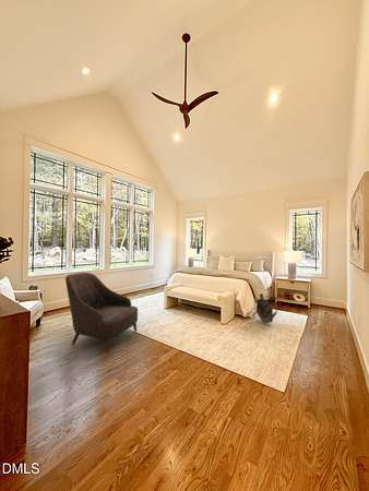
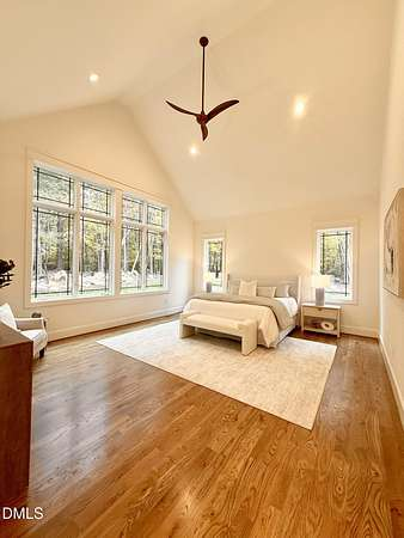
- armchair [64,272,139,352]
- backpack [255,292,282,324]
